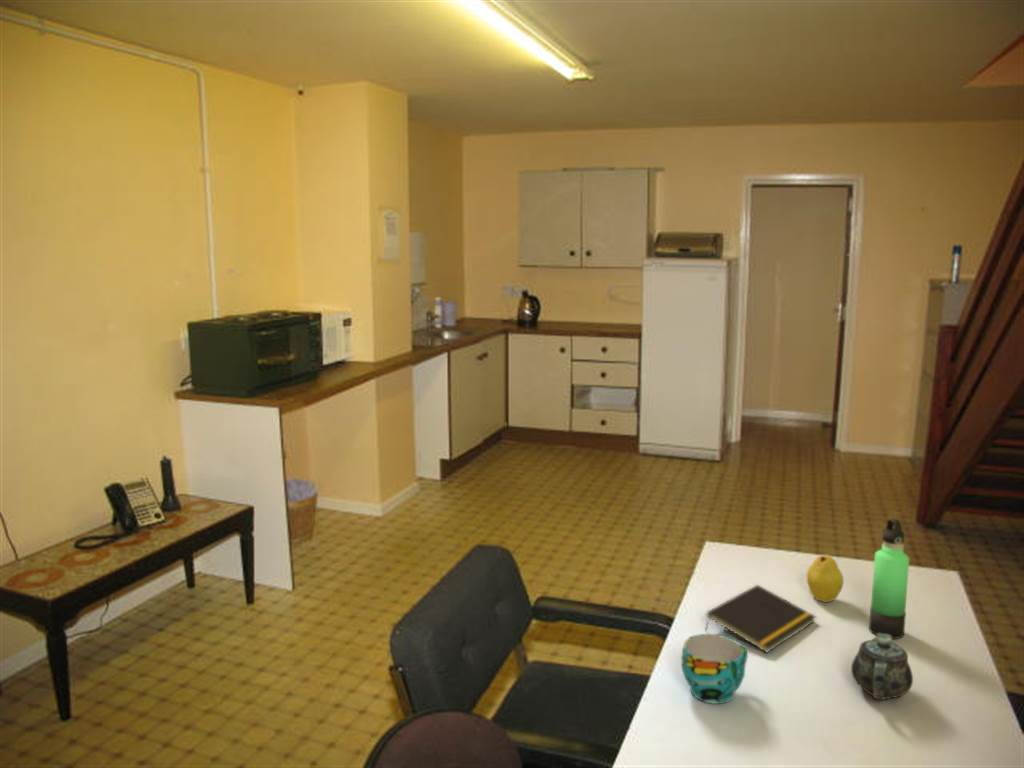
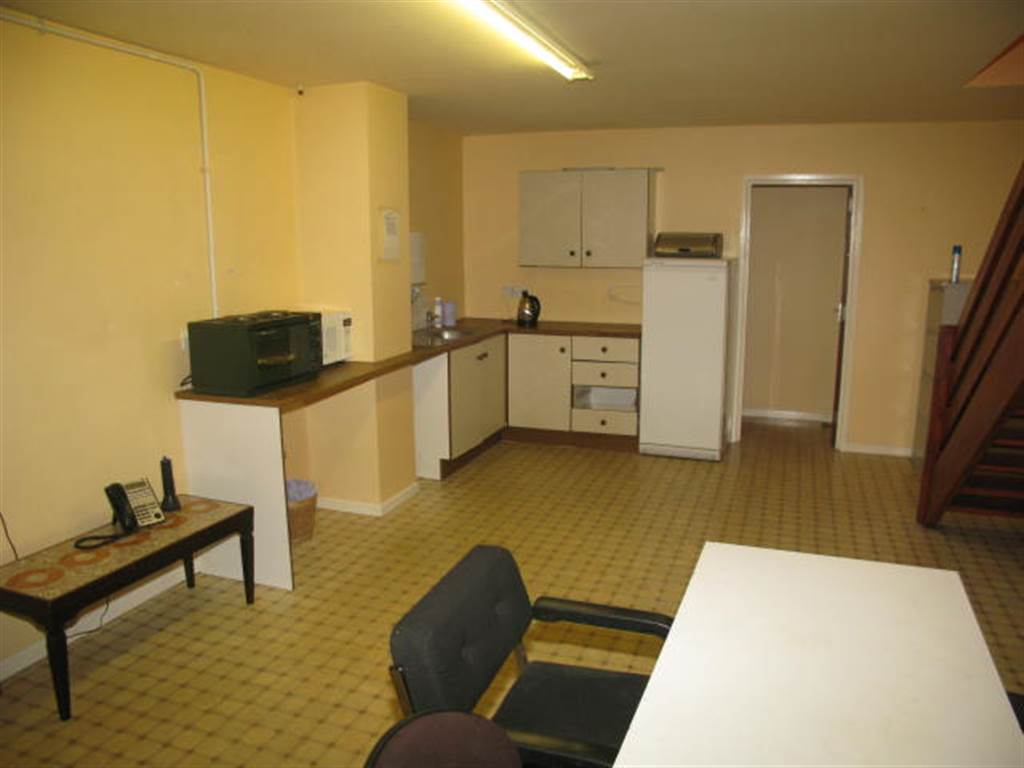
- cup [681,633,749,705]
- fruit [805,554,845,603]
- notepad [704,584,817,654]
- thermos bottle [868,518,910,640]
- chinaware [850,633,914,701]
